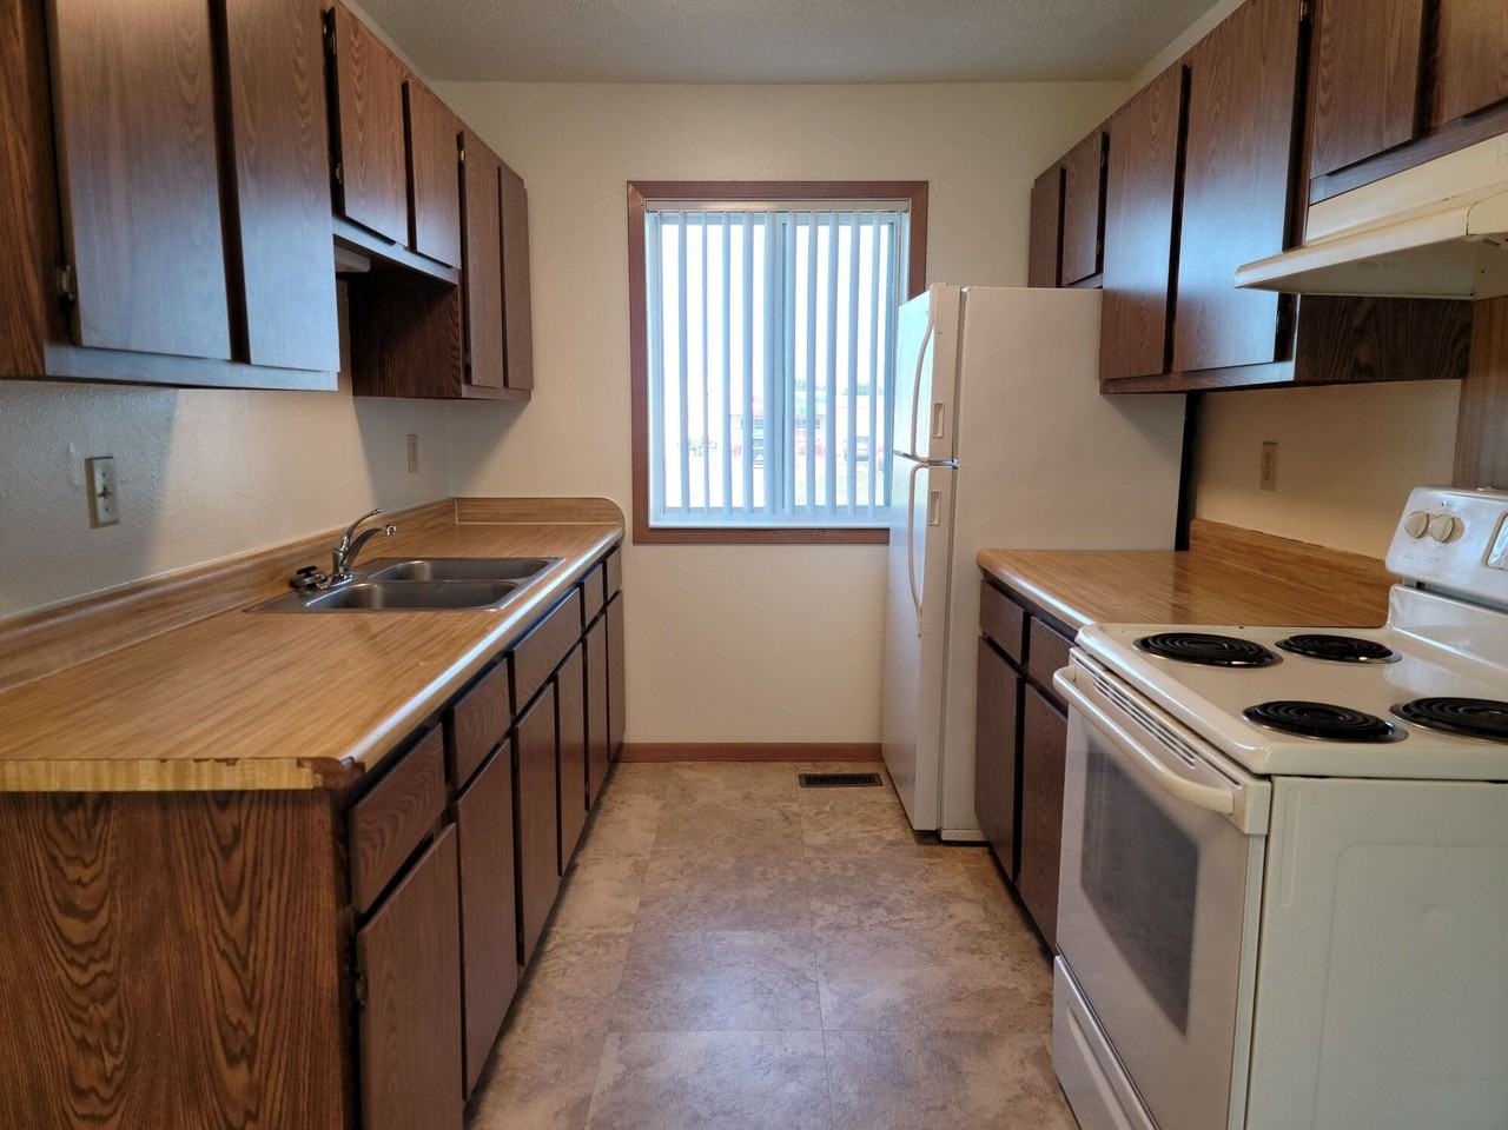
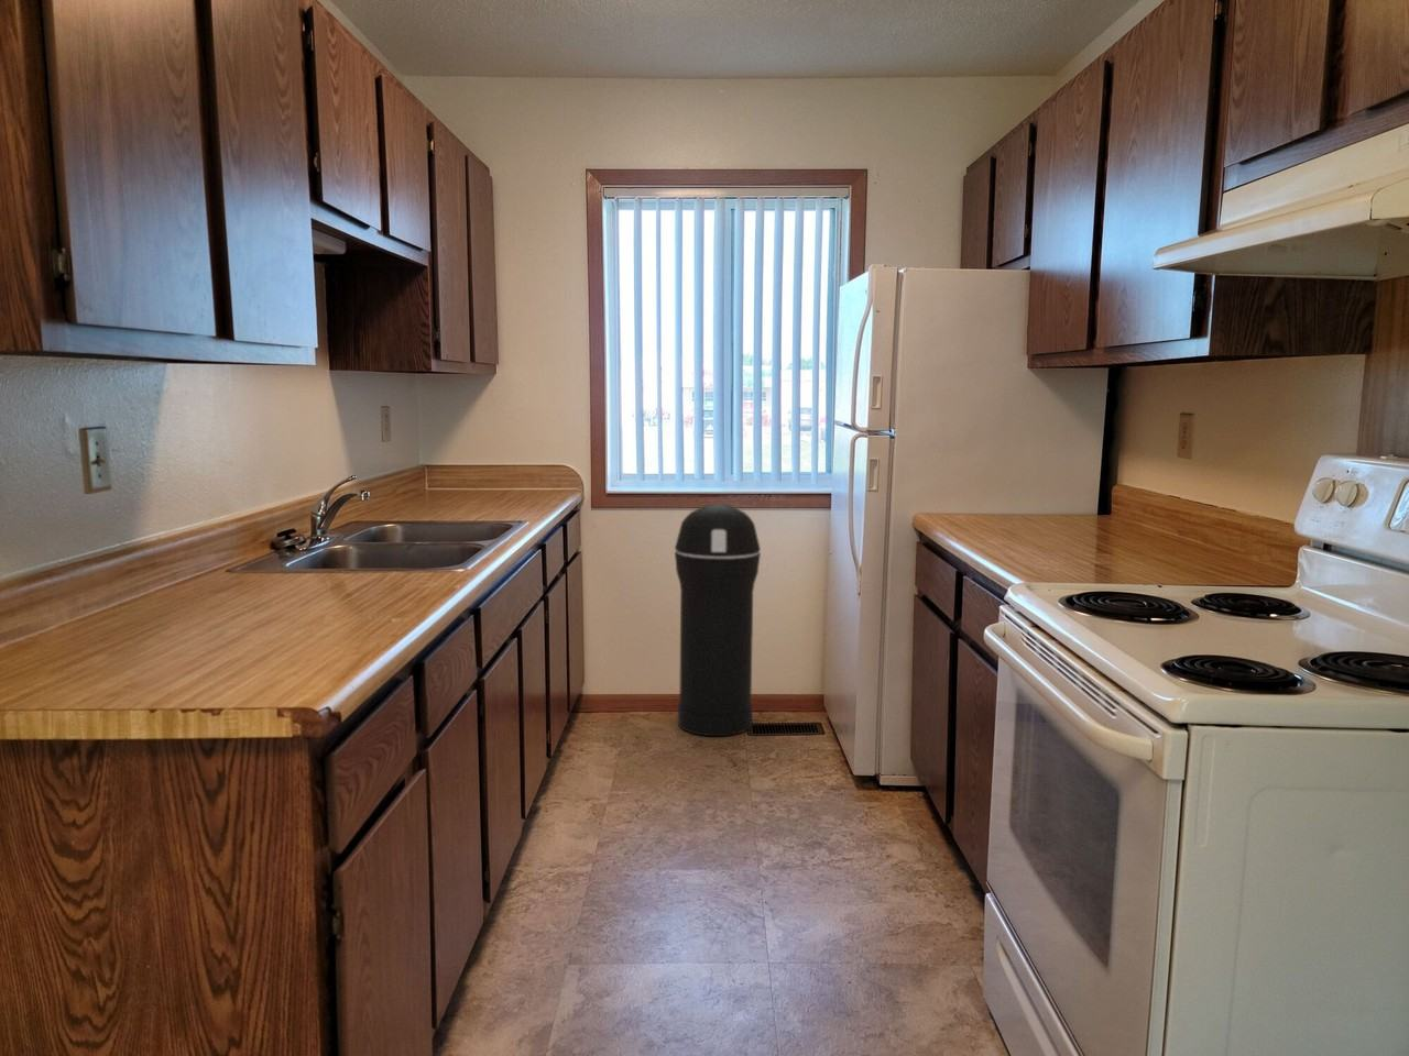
+ trash can [673,502,762,737]
